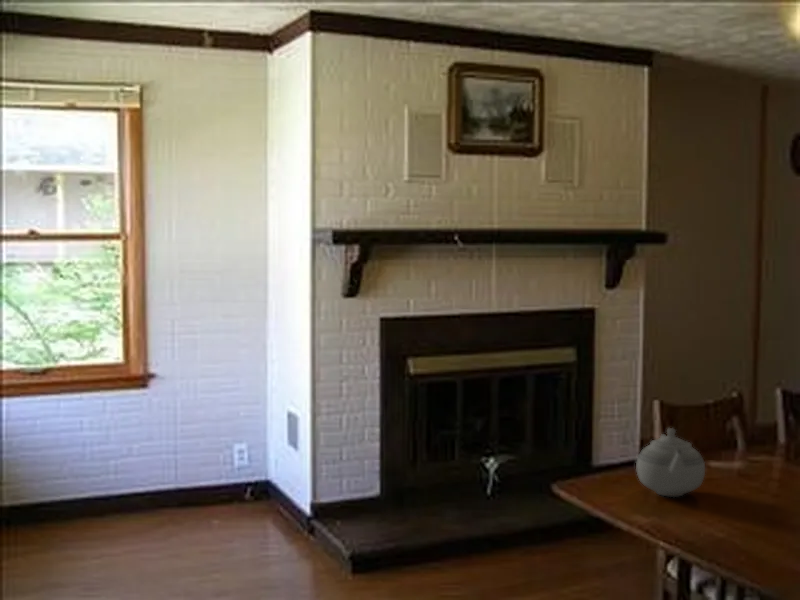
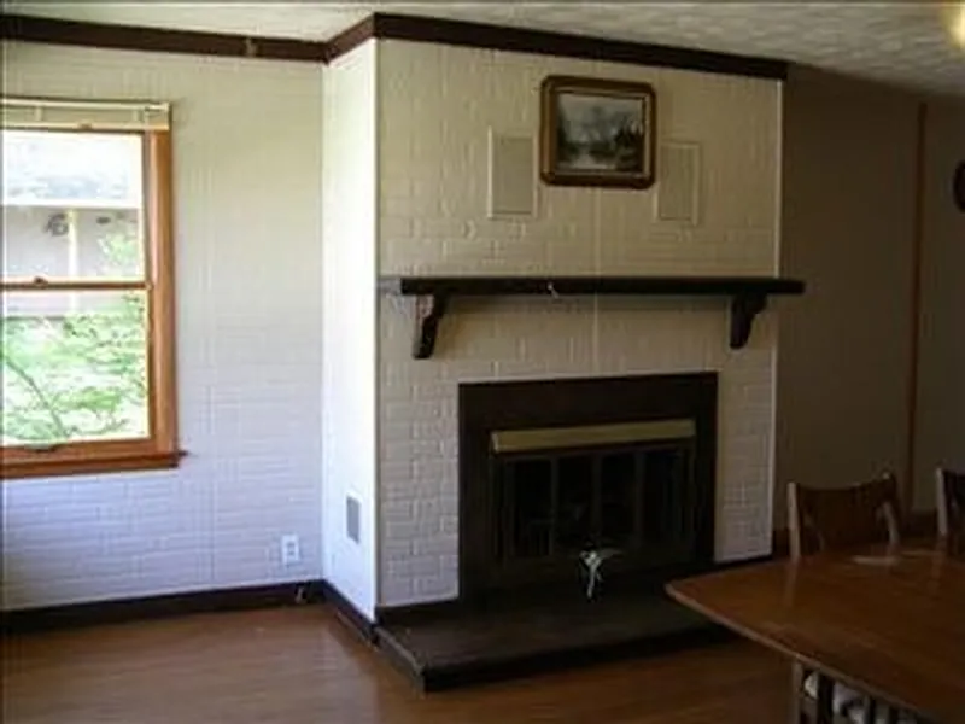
- teapot [635,427,706,498]
